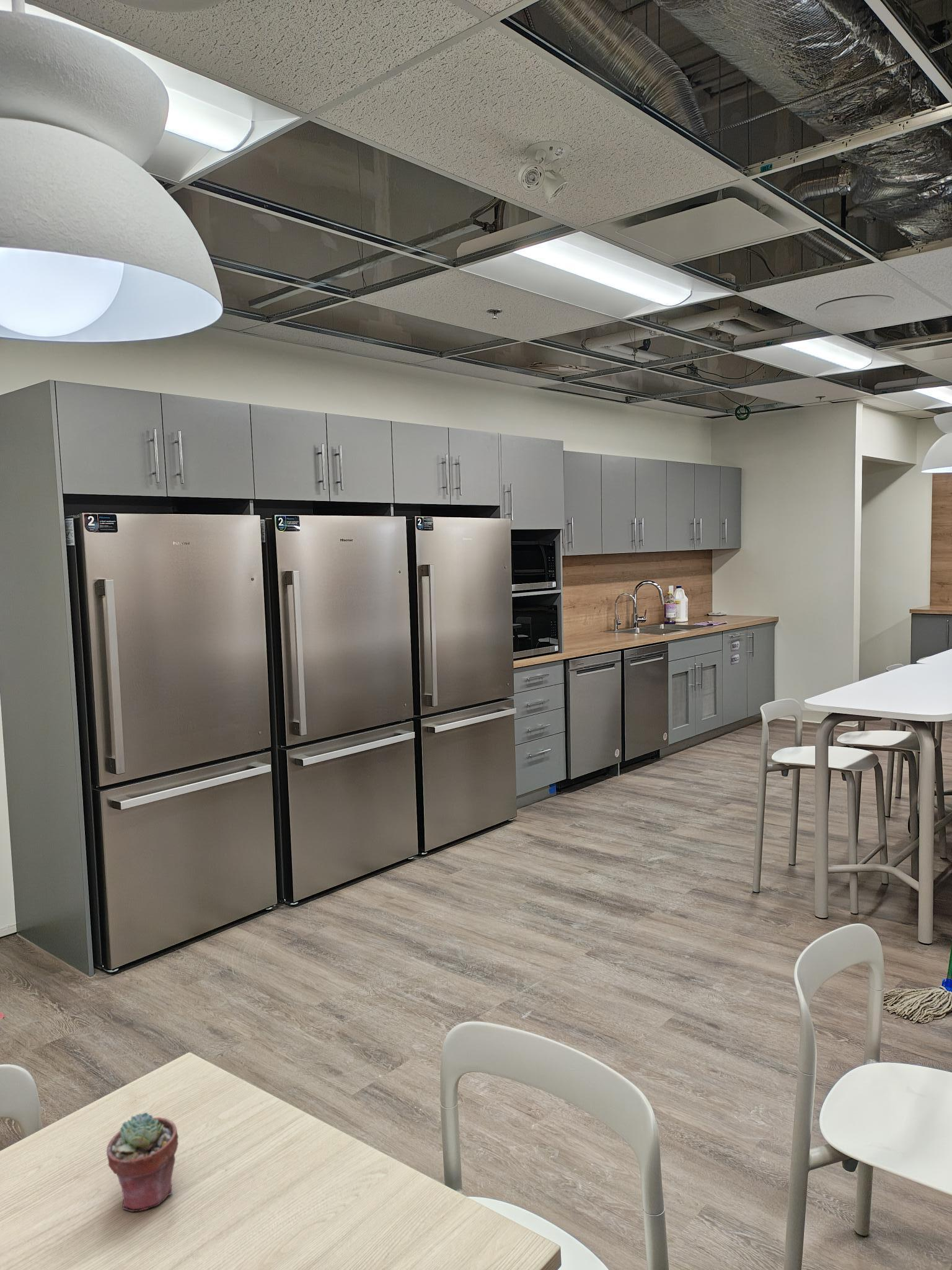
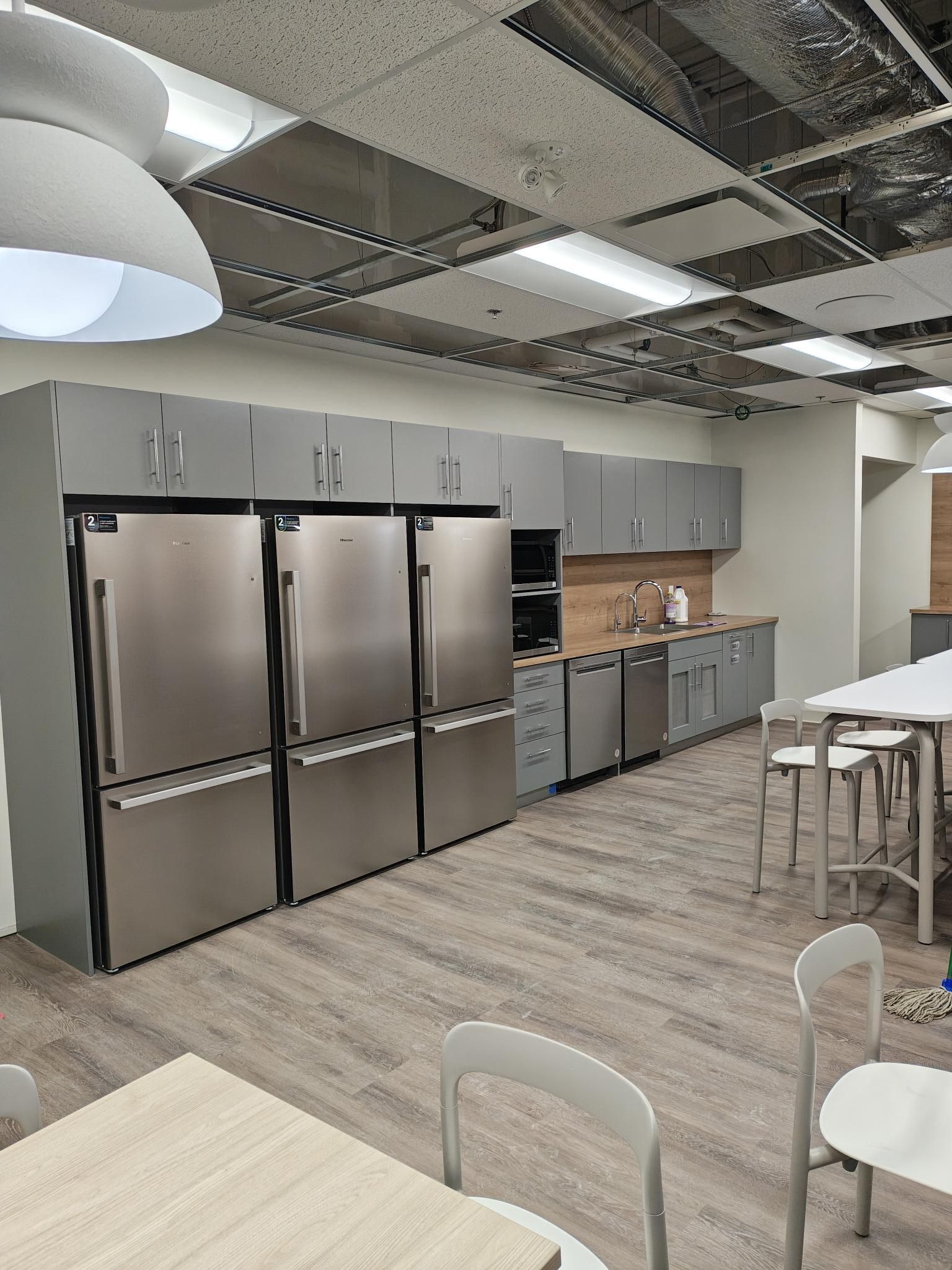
- potted succulent [106,1112,179,1212]
